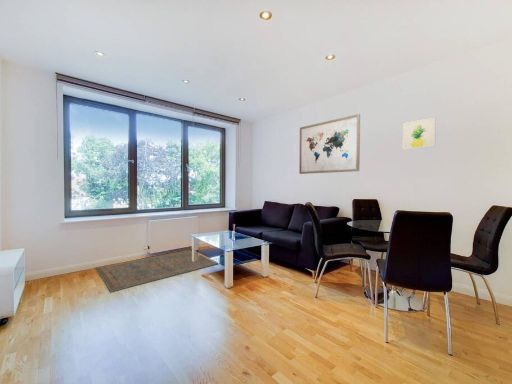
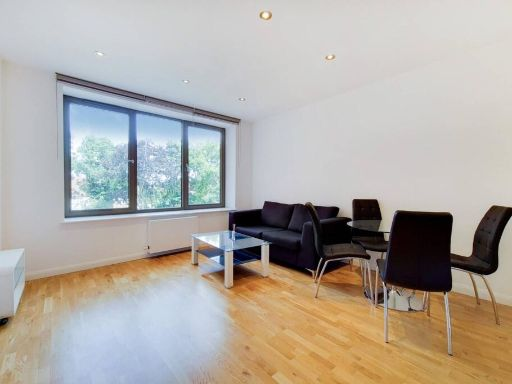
- rug [94,248,219,293]
- wall art [298,113,361,175]
- wall art [402,117,437,151]
